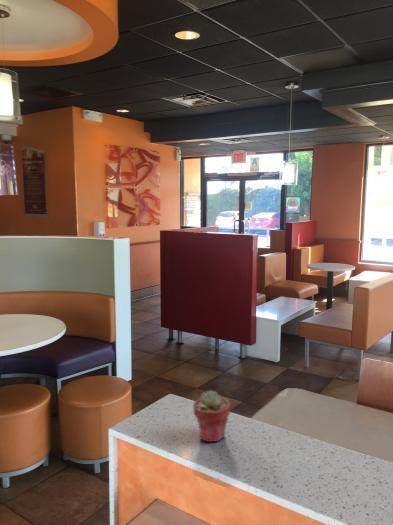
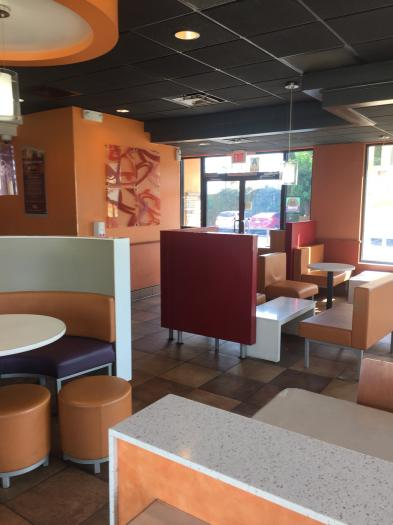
- potted succulent [192,389,232,443]
